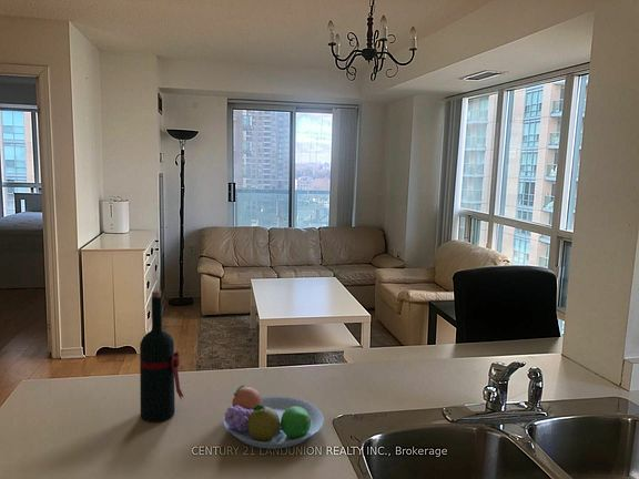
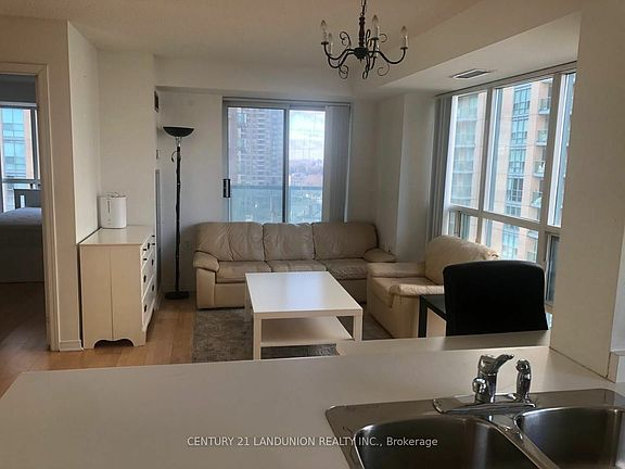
- fruit bowl [222,385,325,450]
- wine bottle [139,289,184,424]
